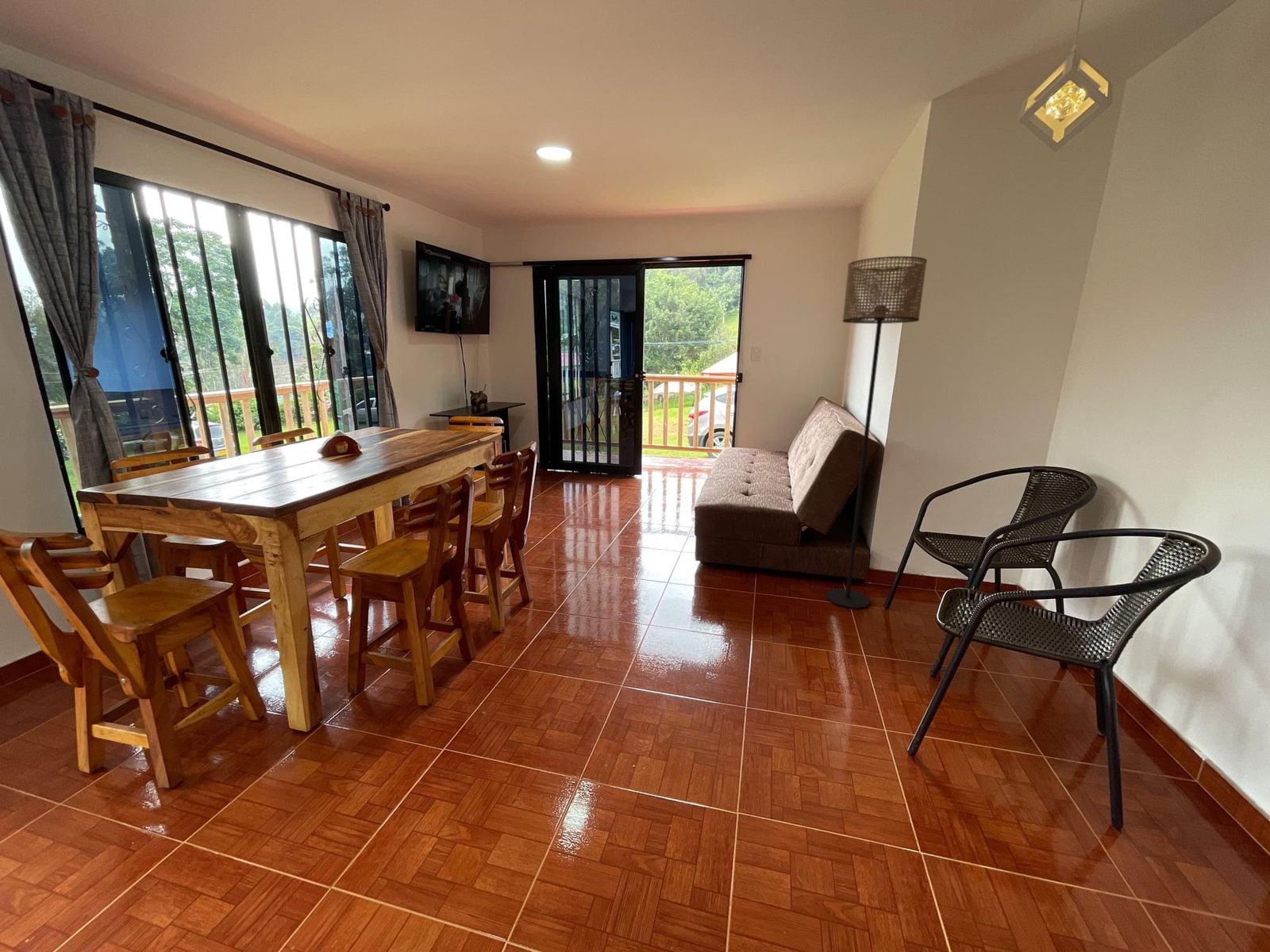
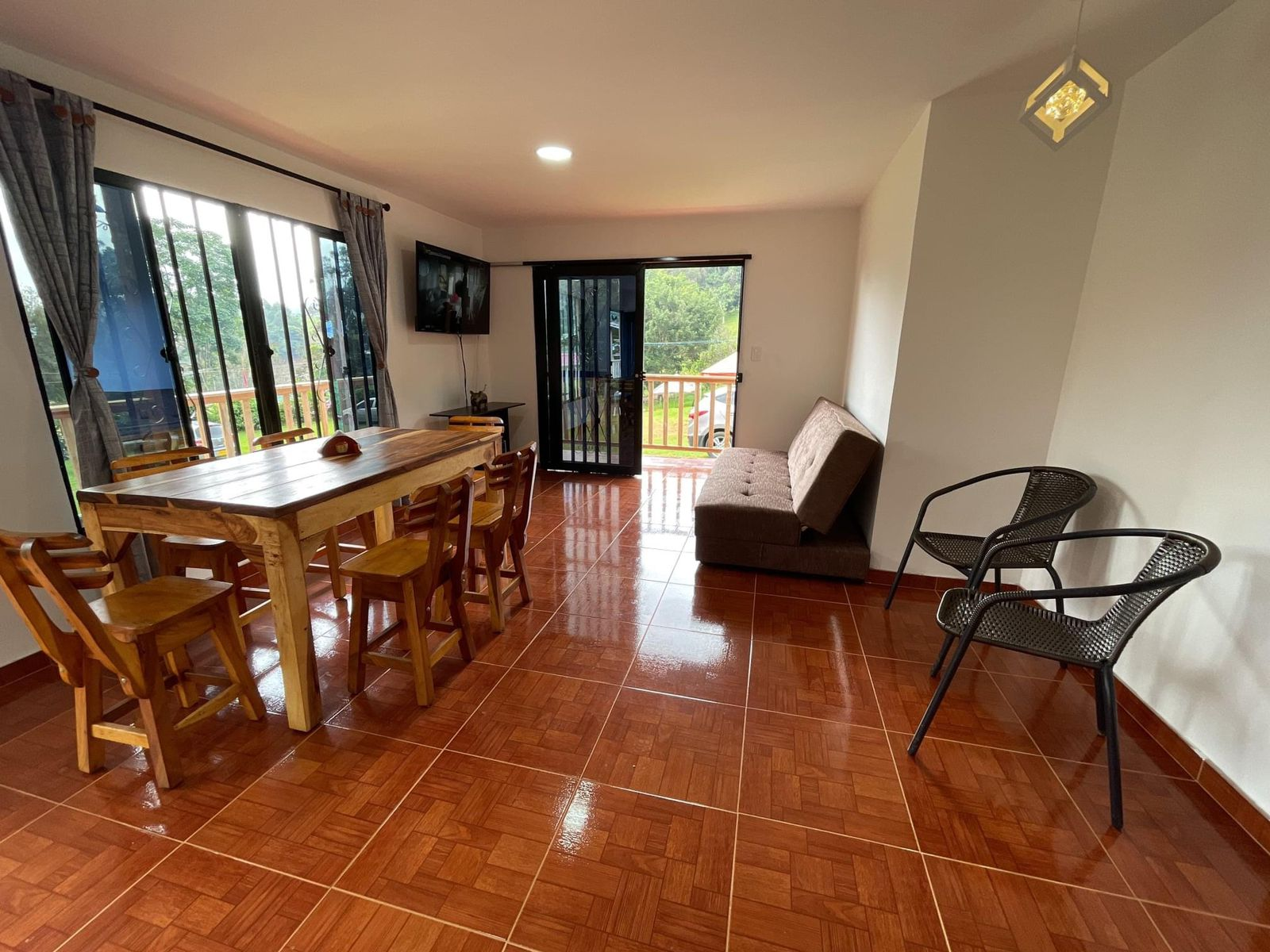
- floor lamp [825,255,928,609]
